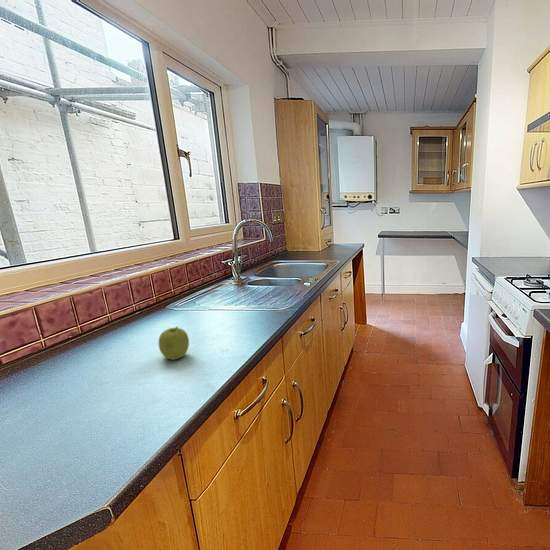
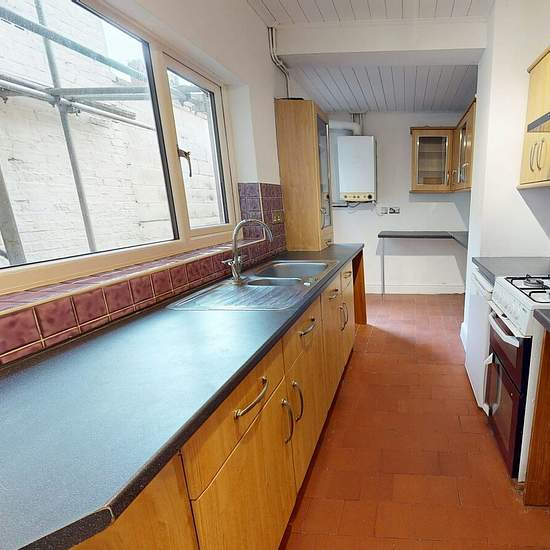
- fruit [158,326,190,361]
